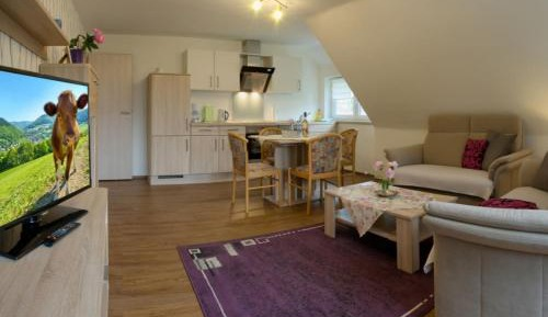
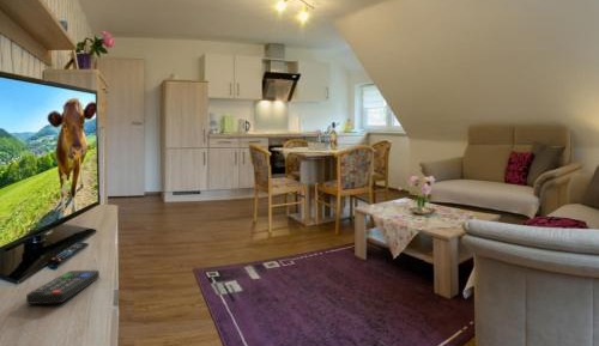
+ remote control [25,269,101,305]
